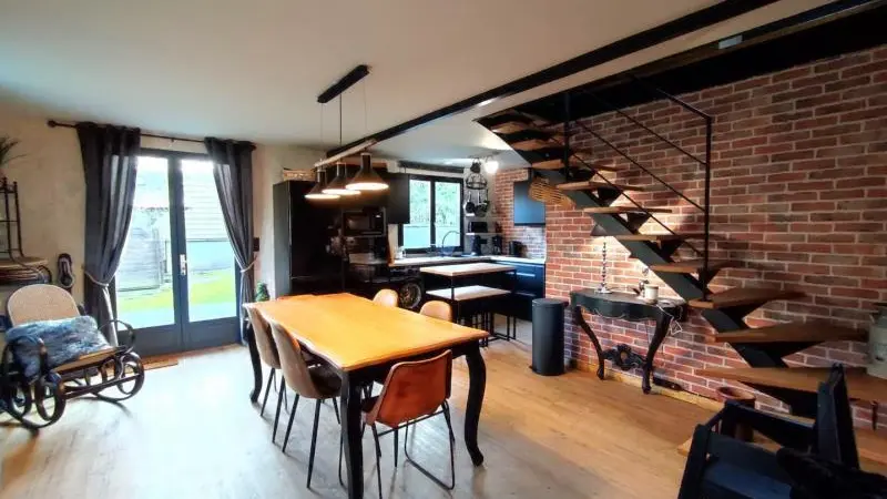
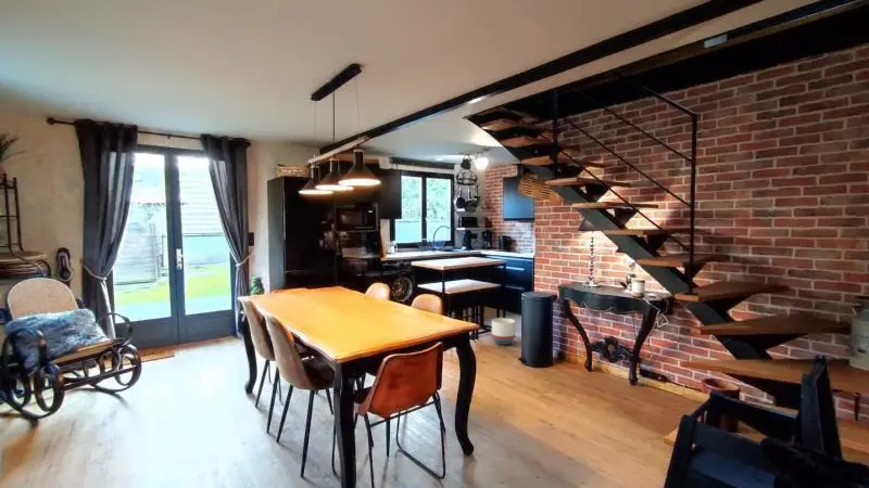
+ planter [491,317,516,346]
